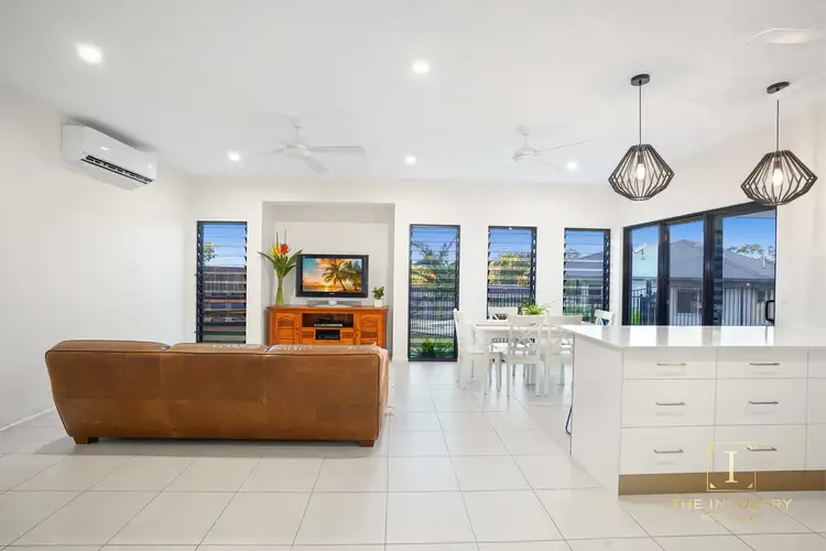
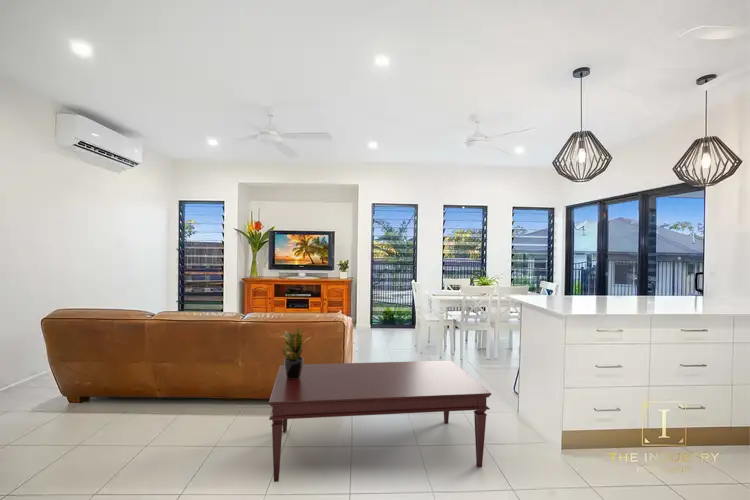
+ coffee table [268,360,492,483]
+ potted plant [278,325,314,379]
